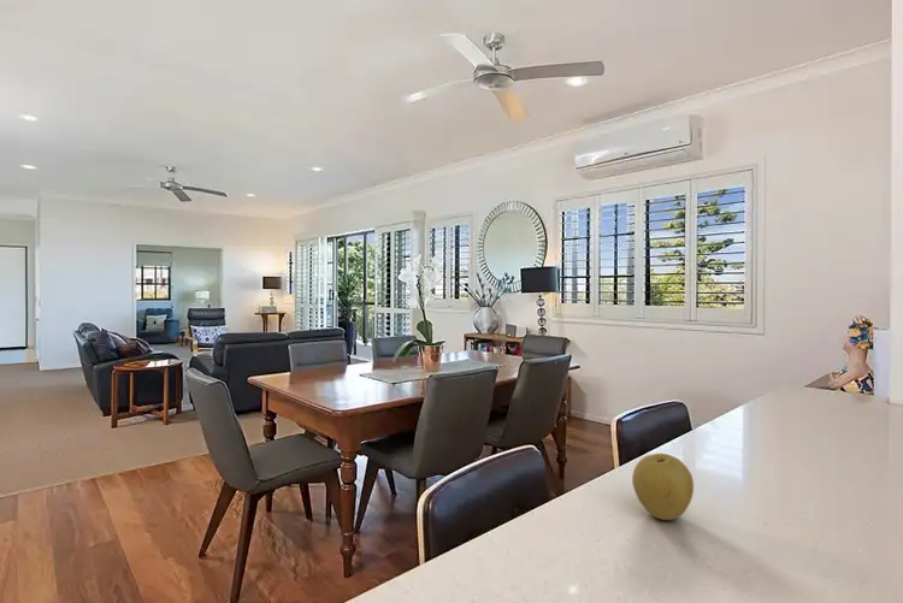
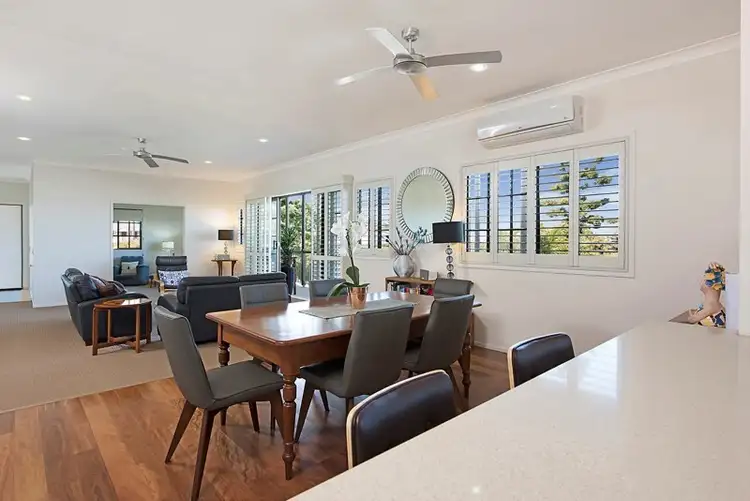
- fruit [631,453,695,521]
